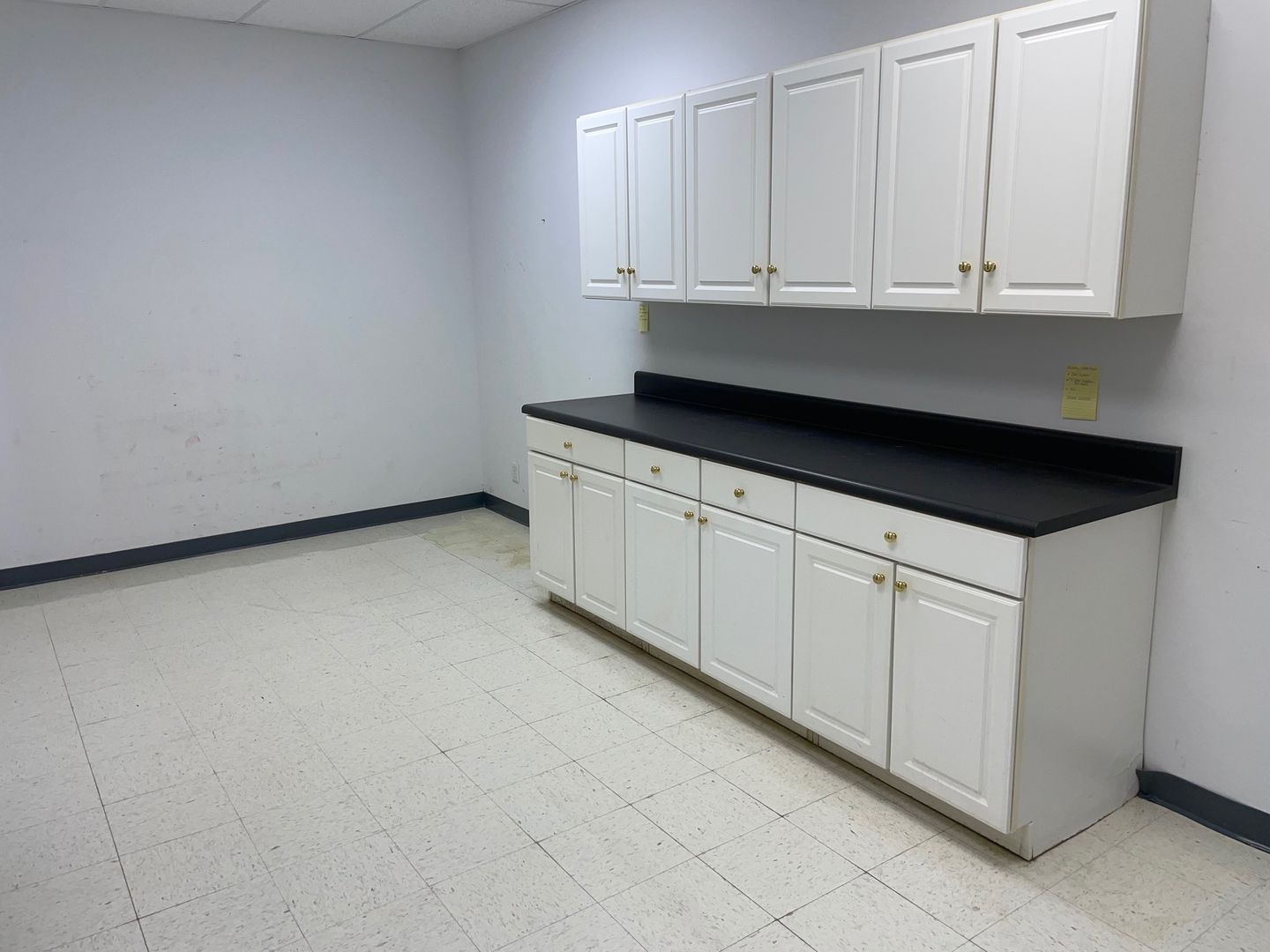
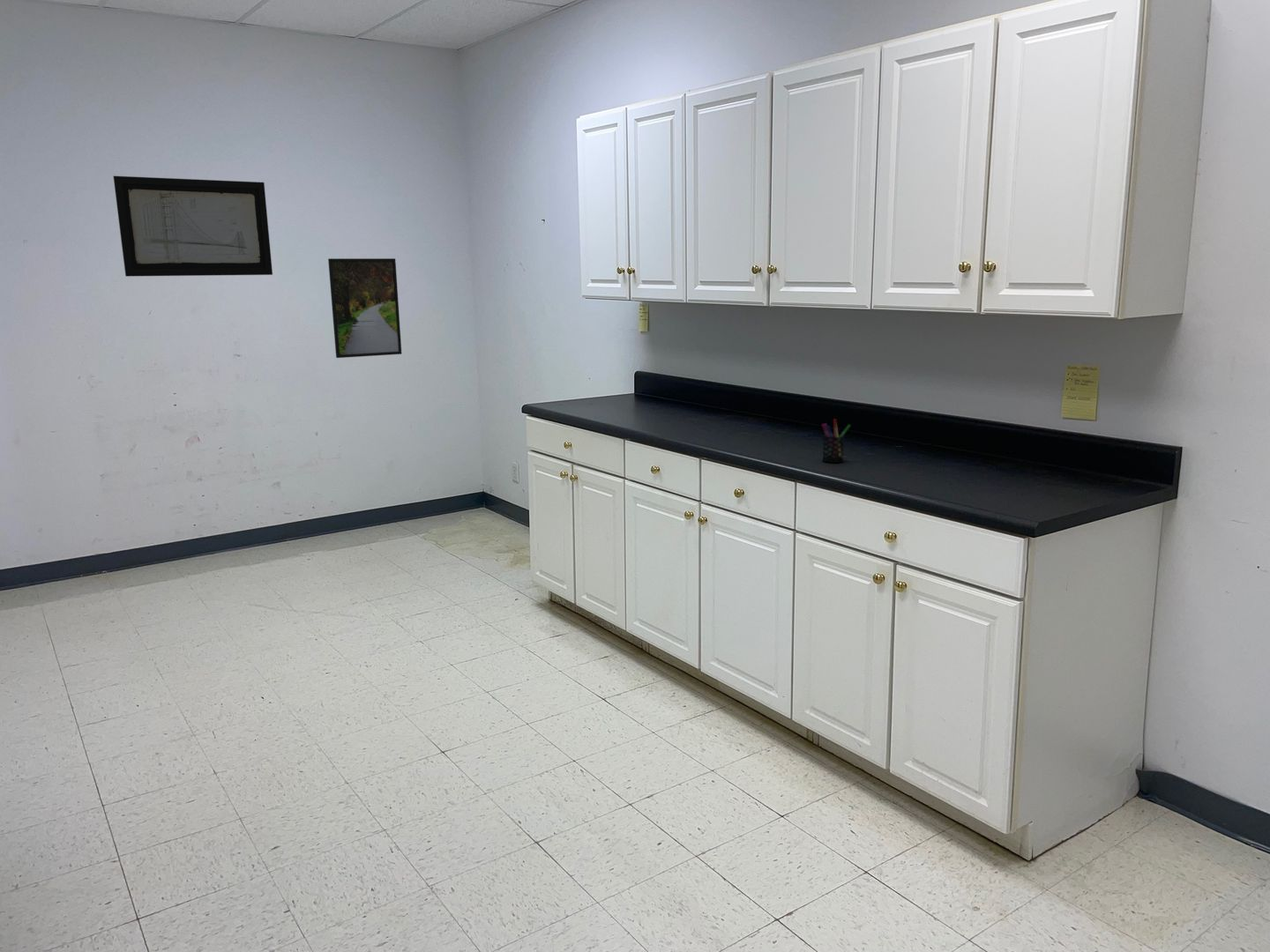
+ pen holder [821,418,851,464]
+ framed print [327,257,402,359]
+ wall art [113,175,273,277]
